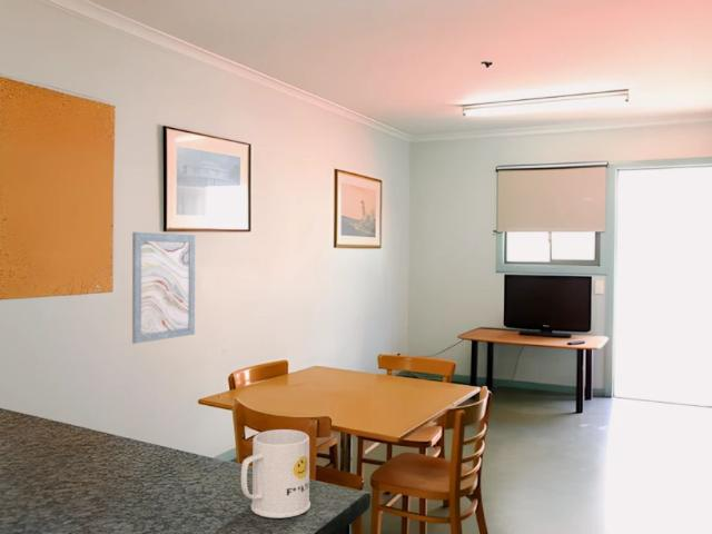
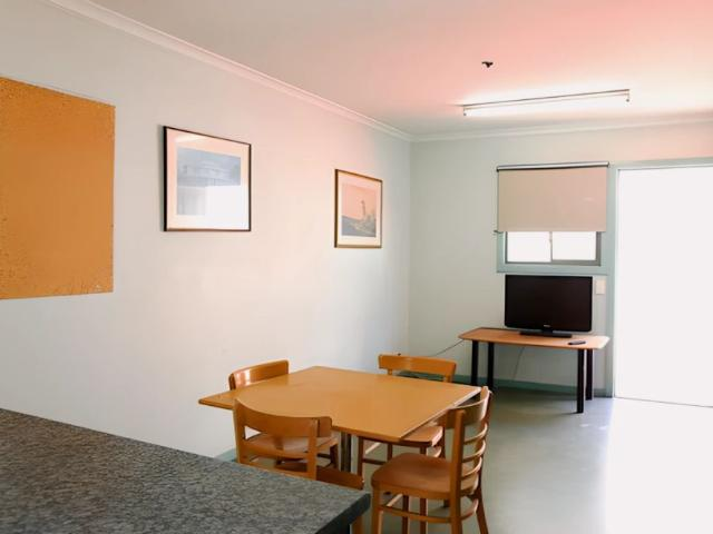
- wall art [131,231,196,345]
- mug [240,428,312,520]
